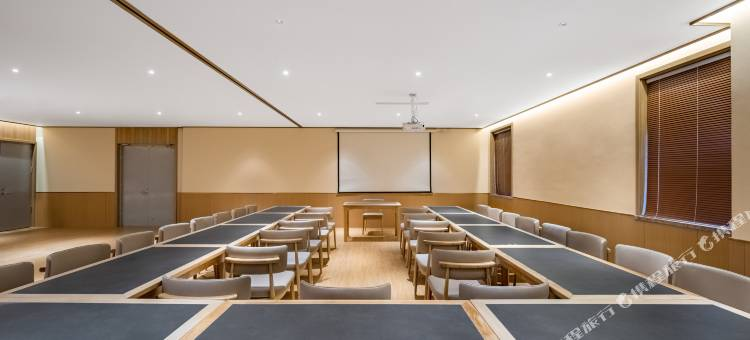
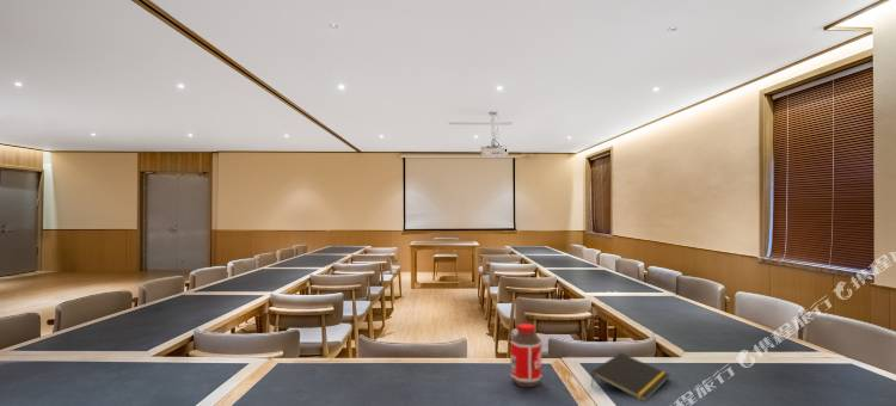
+ bottle [510,322,542,388]
+ notepad [590,351,670,404]
